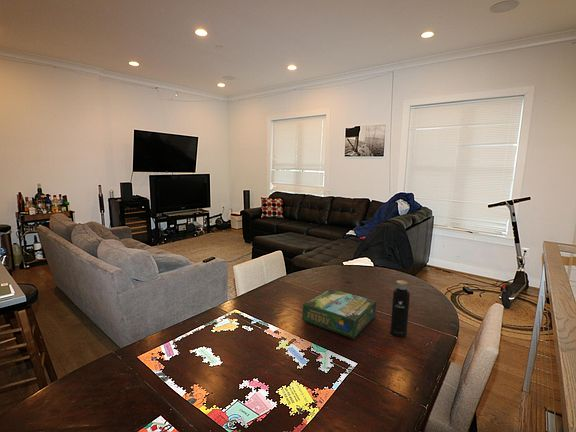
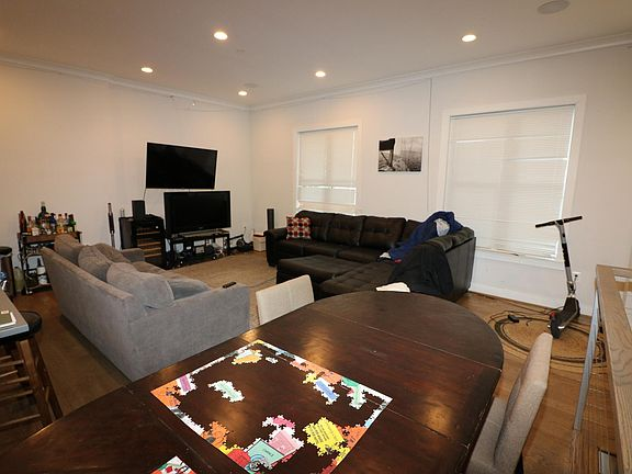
- water bottle [390,276,411,337]
- board game [302,287,377,340]
